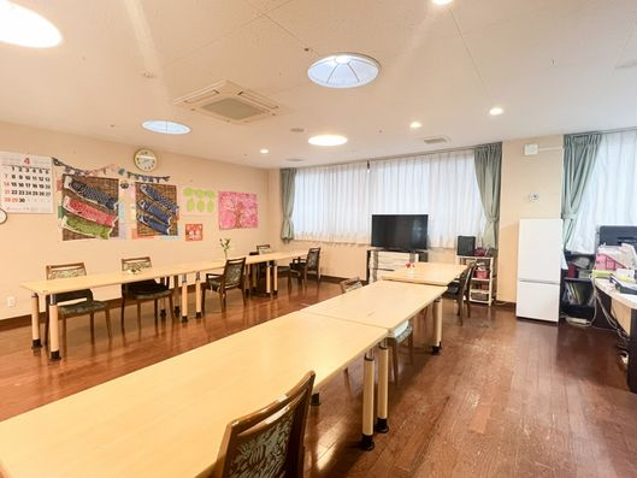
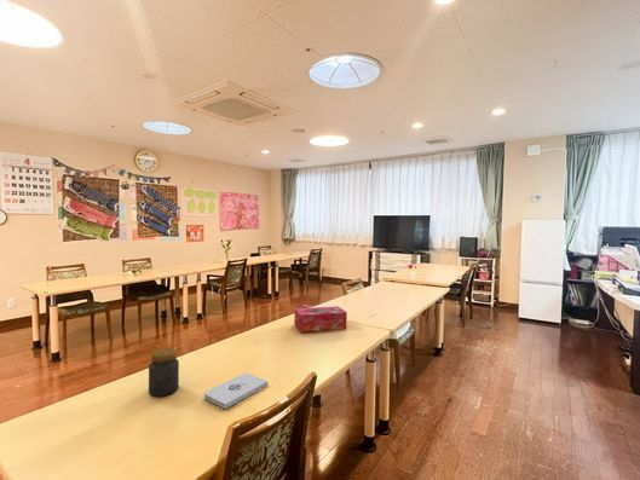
+ jar [148,347,180,398]
+ notepad [203,372,269,410]
+ tissue box [293,305,348,334]
